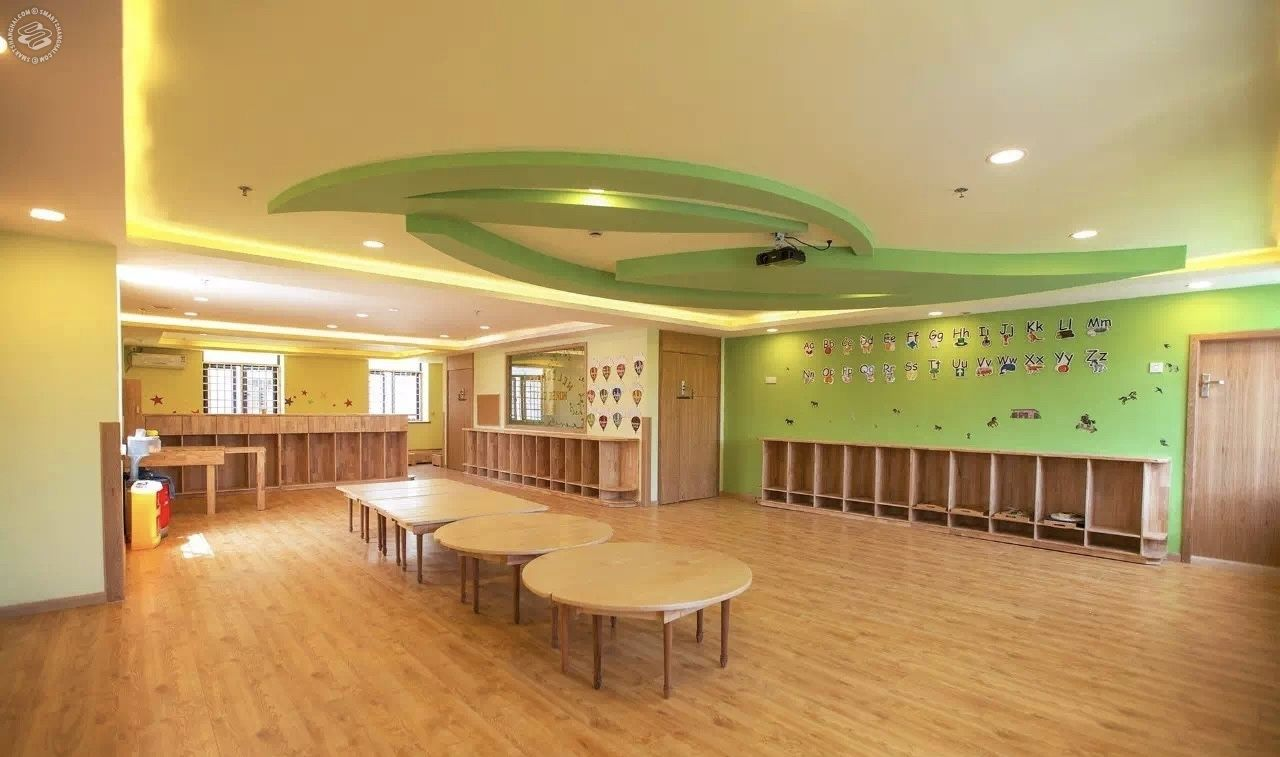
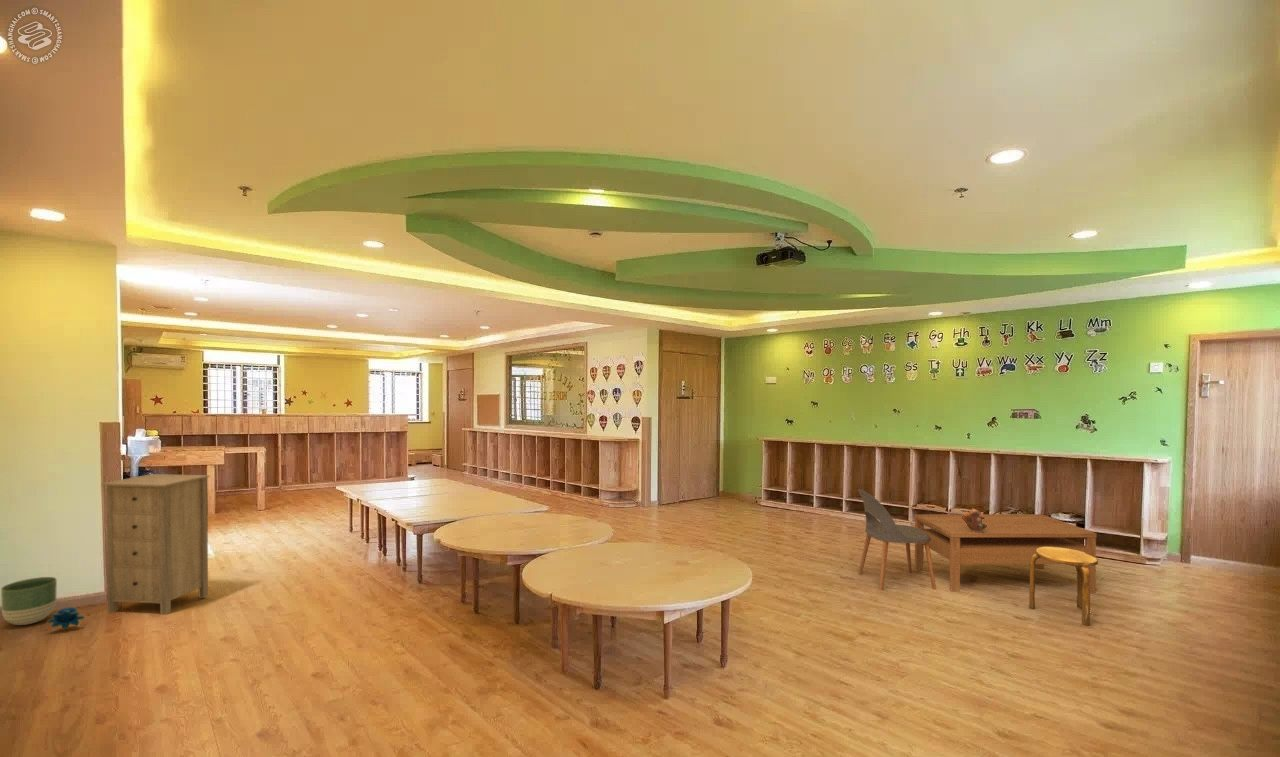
+ planter [0,576,58,626]
+ coffee table [914,513,1098,594]
+ plush toy [46,606,85,629]
+ plush toy [962,507,987,533]
+ chair [857,488,937,591]
+ stool [1028,547,1099,627]
+ storage cabinet [101,473,210,616]
